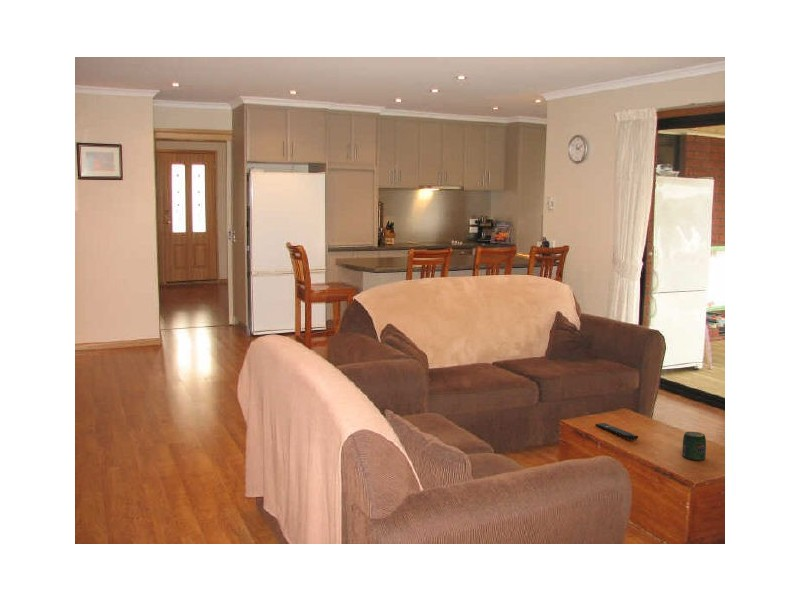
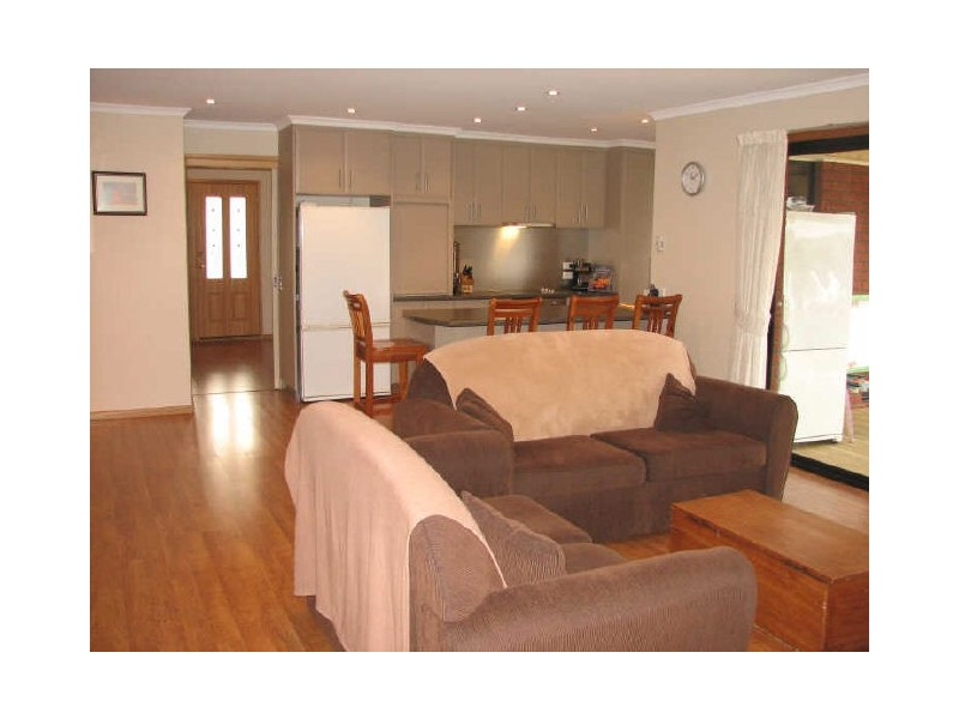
- remote control [594,422,639,441]
- jar [681,431,707,461]
